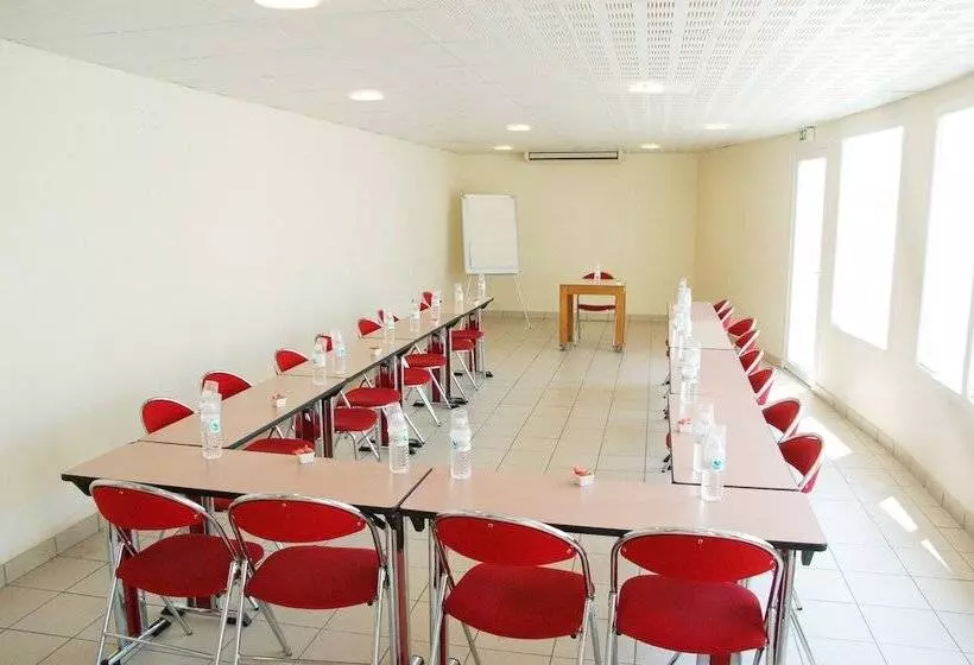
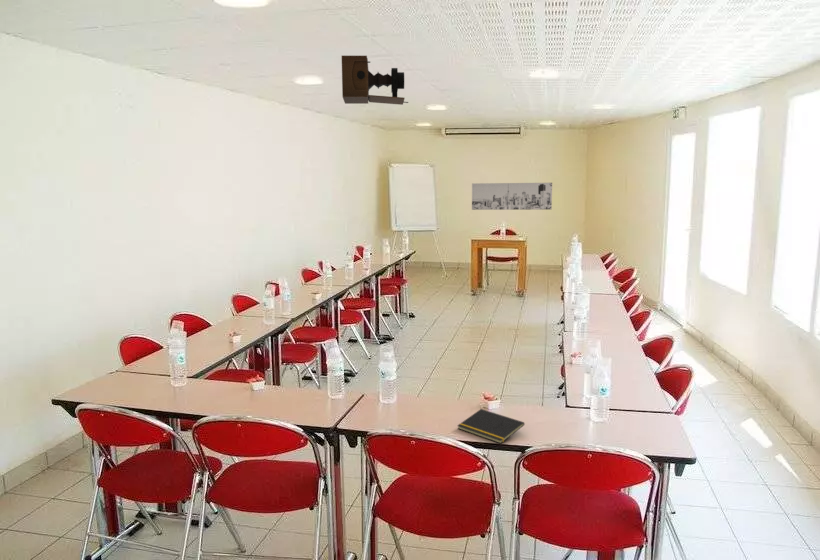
+ wall art [471,182,553,211]
+ projector [341,55,409,106]
+ notepad [456,408,525,444]
